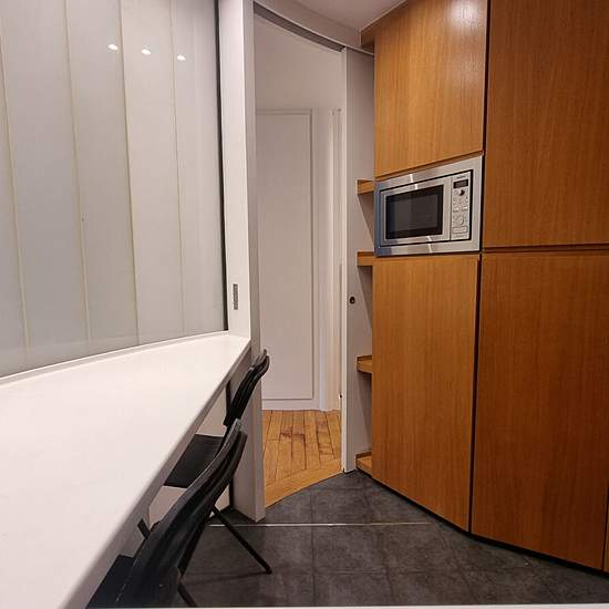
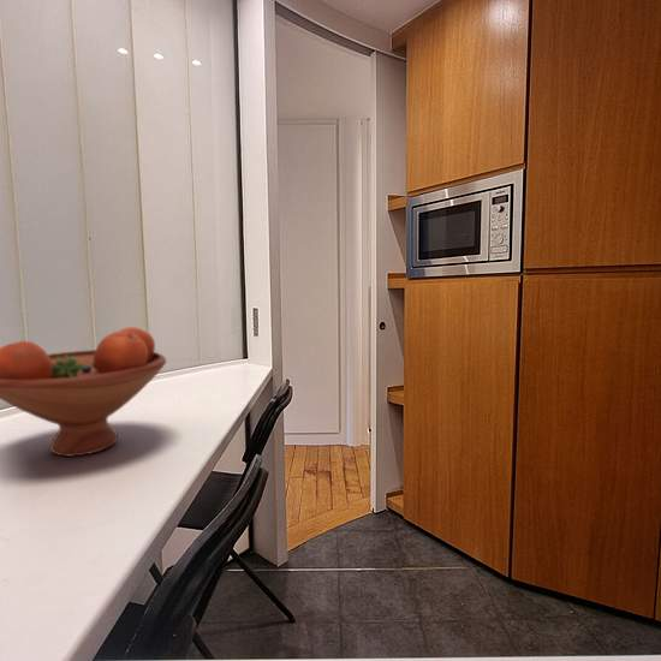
+ fruit bowl [0,326,167,458]
